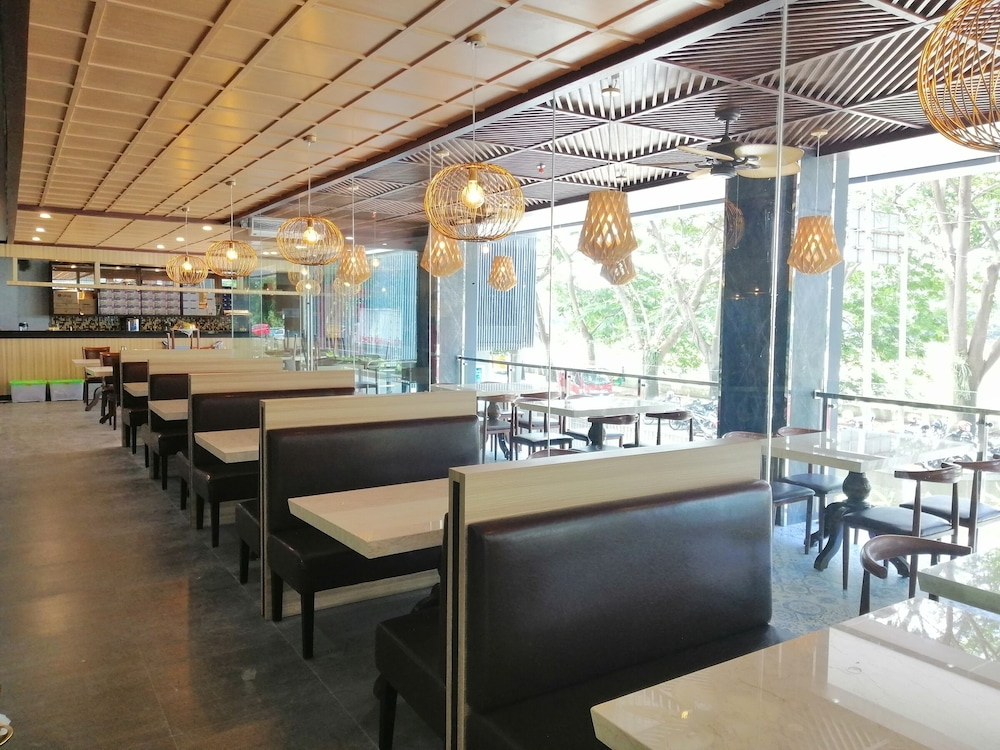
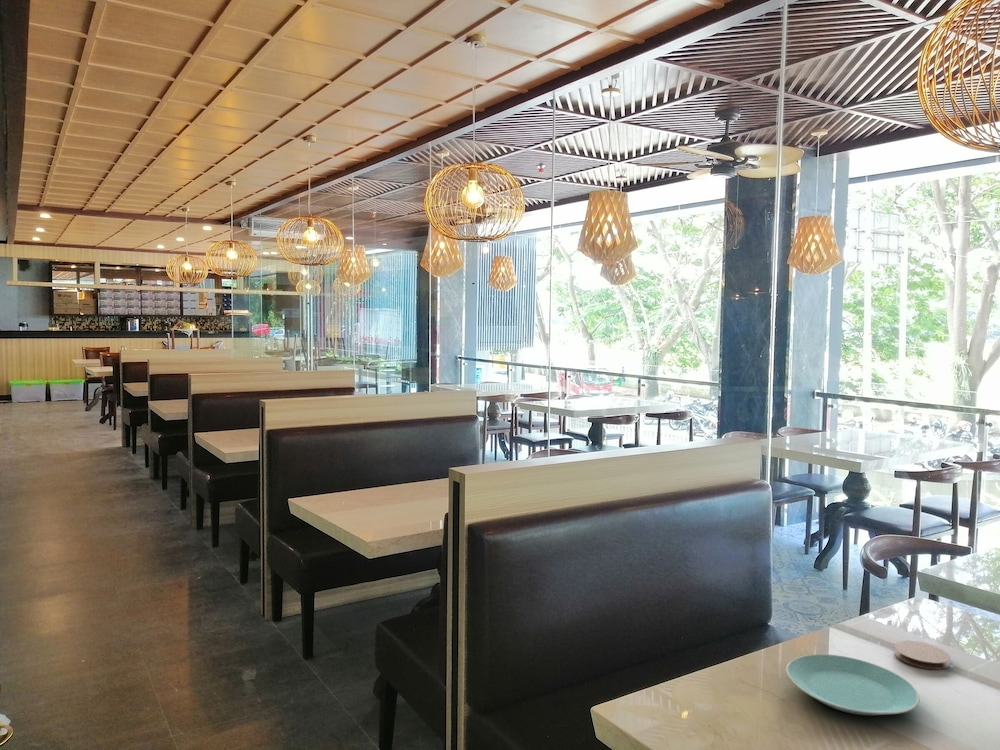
+ plate [785,653,921,716]
+ coaster [893,640,951,671]
